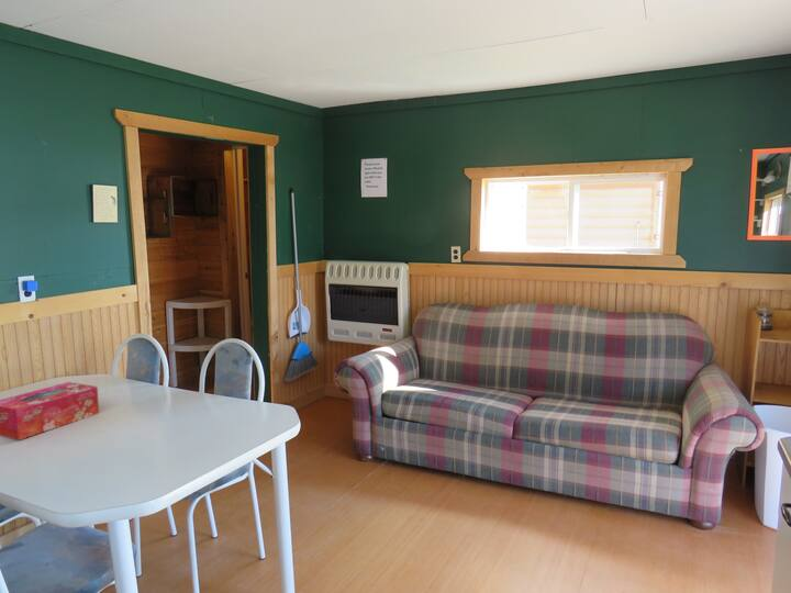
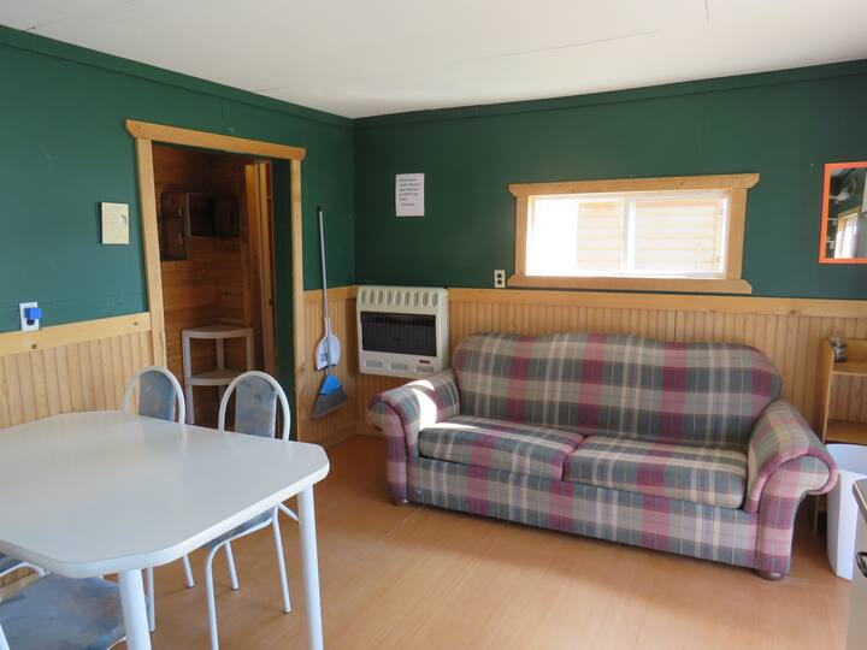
- tissue box [0,381,100,441]
